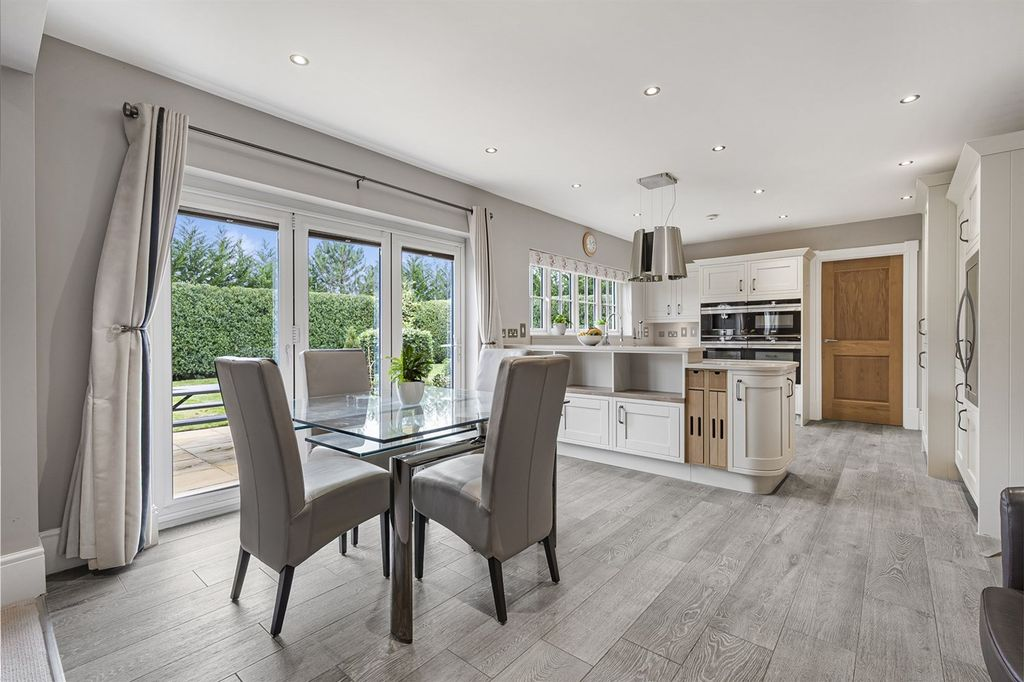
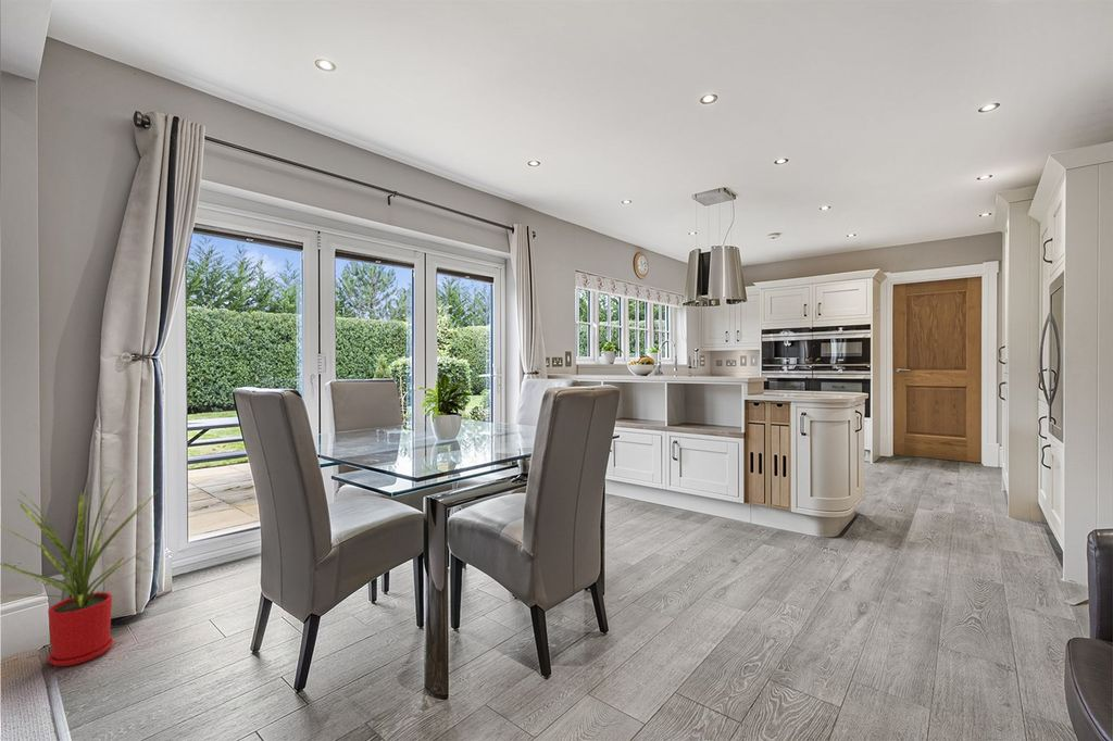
+ house plant [0,477,161,667]
